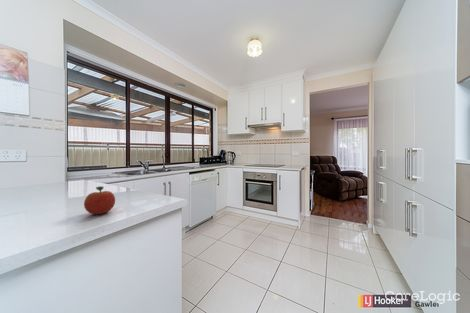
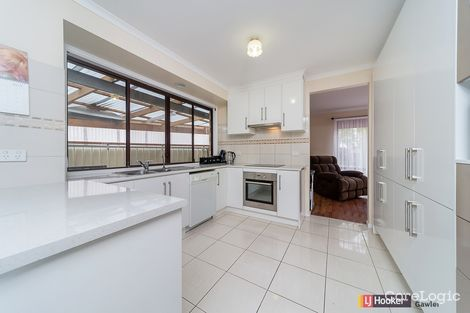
- fruit [83,185,116,215]
